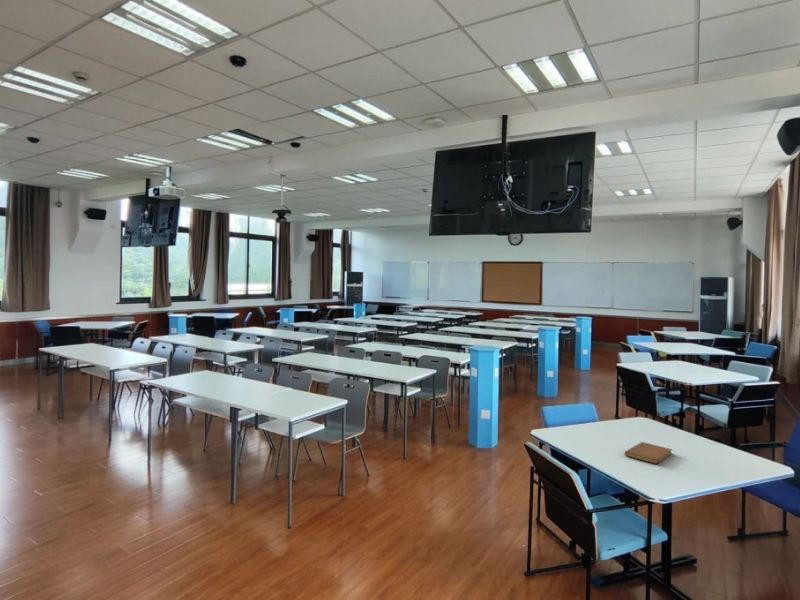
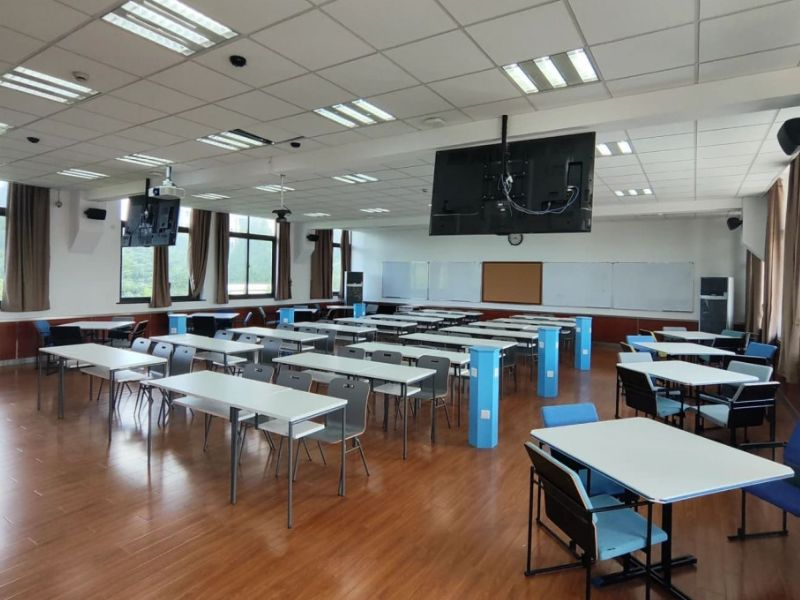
- notebook [624,441,673,465]
